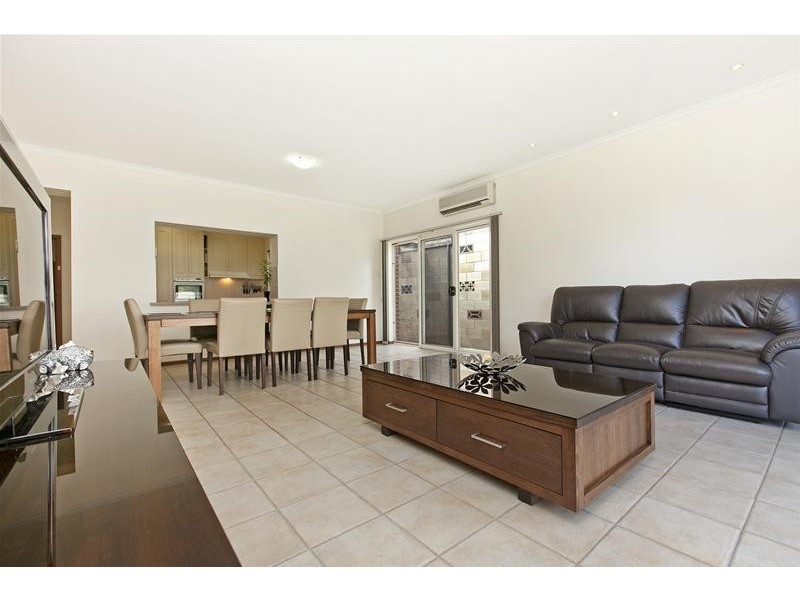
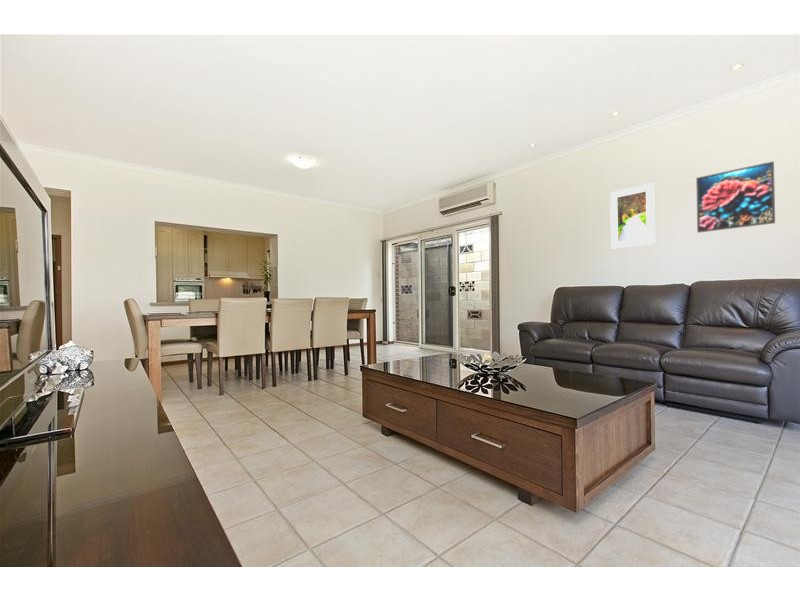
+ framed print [695,160,776,234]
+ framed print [609,182,656,250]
